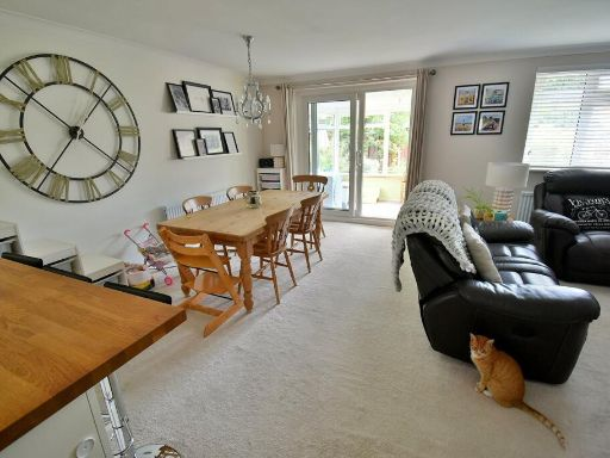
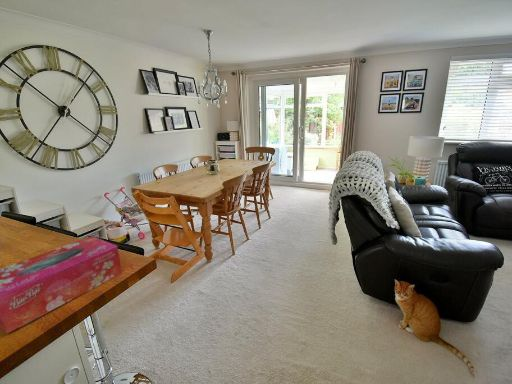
+ tissue box [0,235,123,335]
